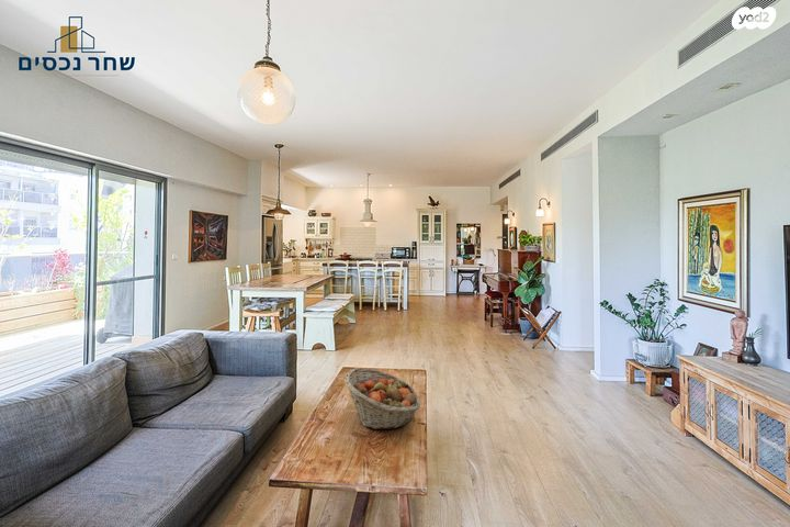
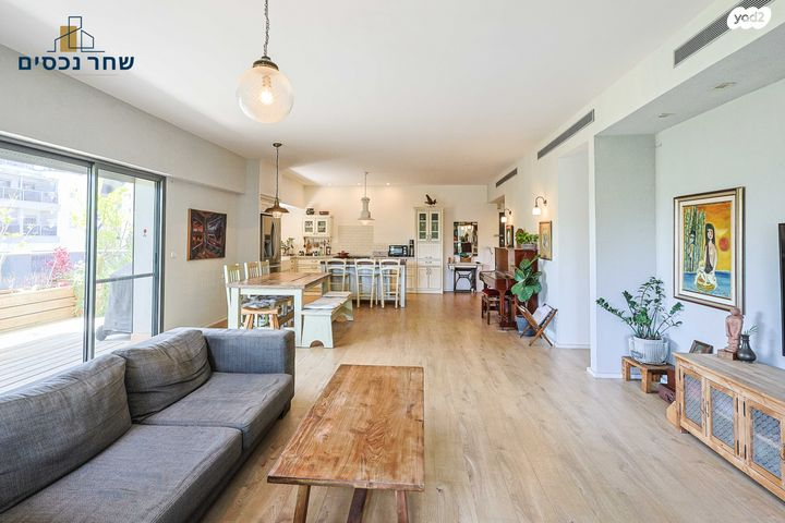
- fruit basket [343,367,421,430]
